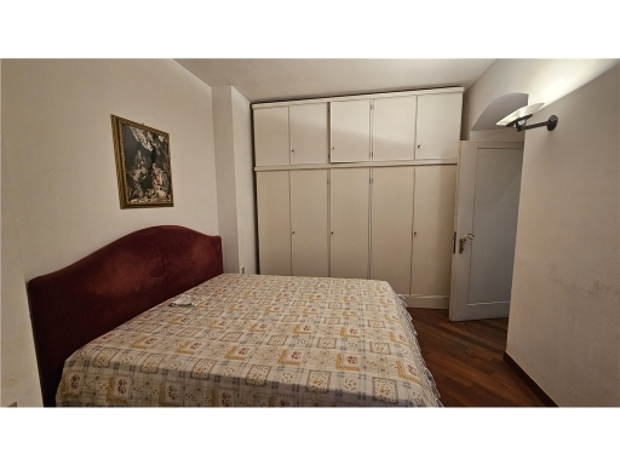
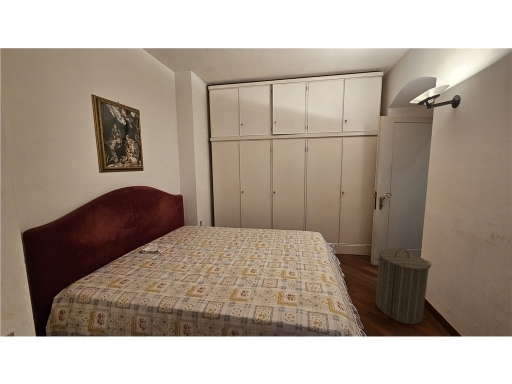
+ laundry hamper [374,248,432,325]
